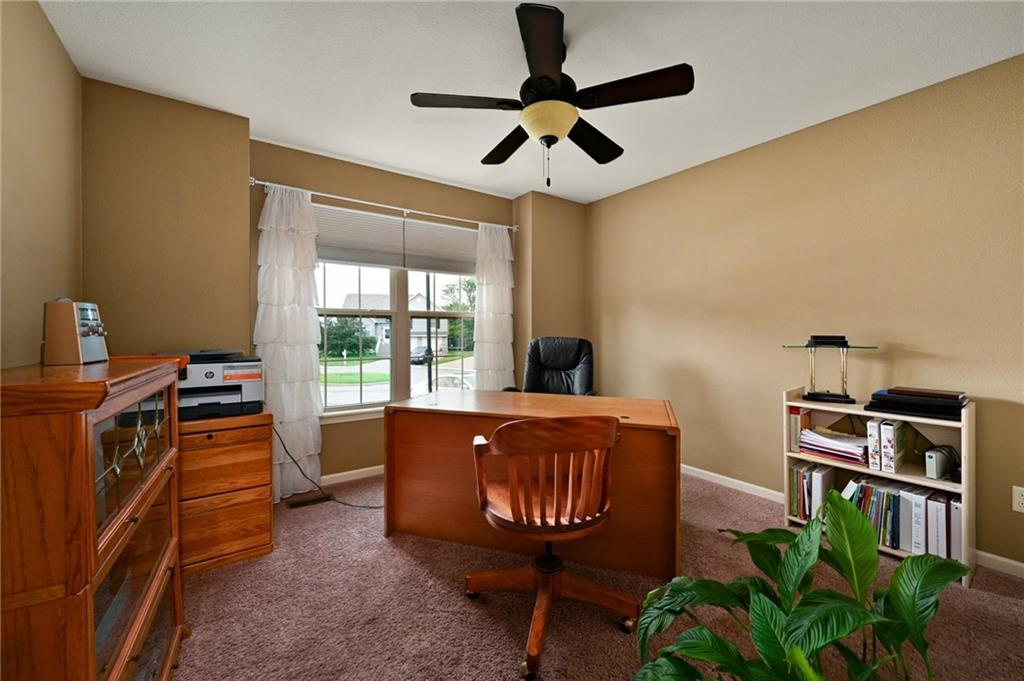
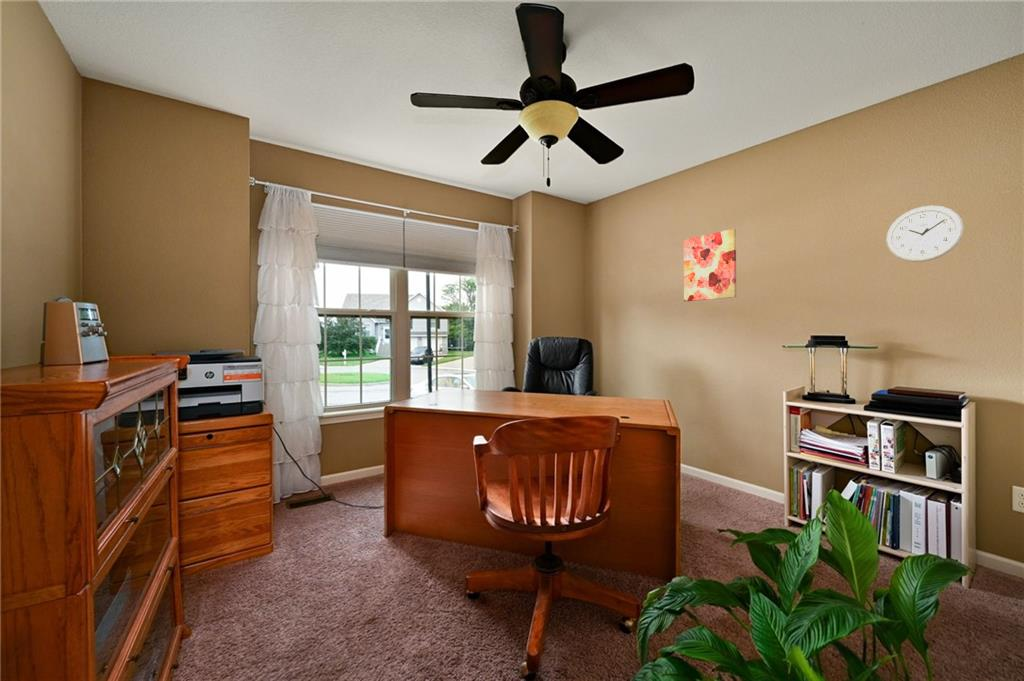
+ wall clock [885,205,965,263]
+ wall art [683,228,737,302]
